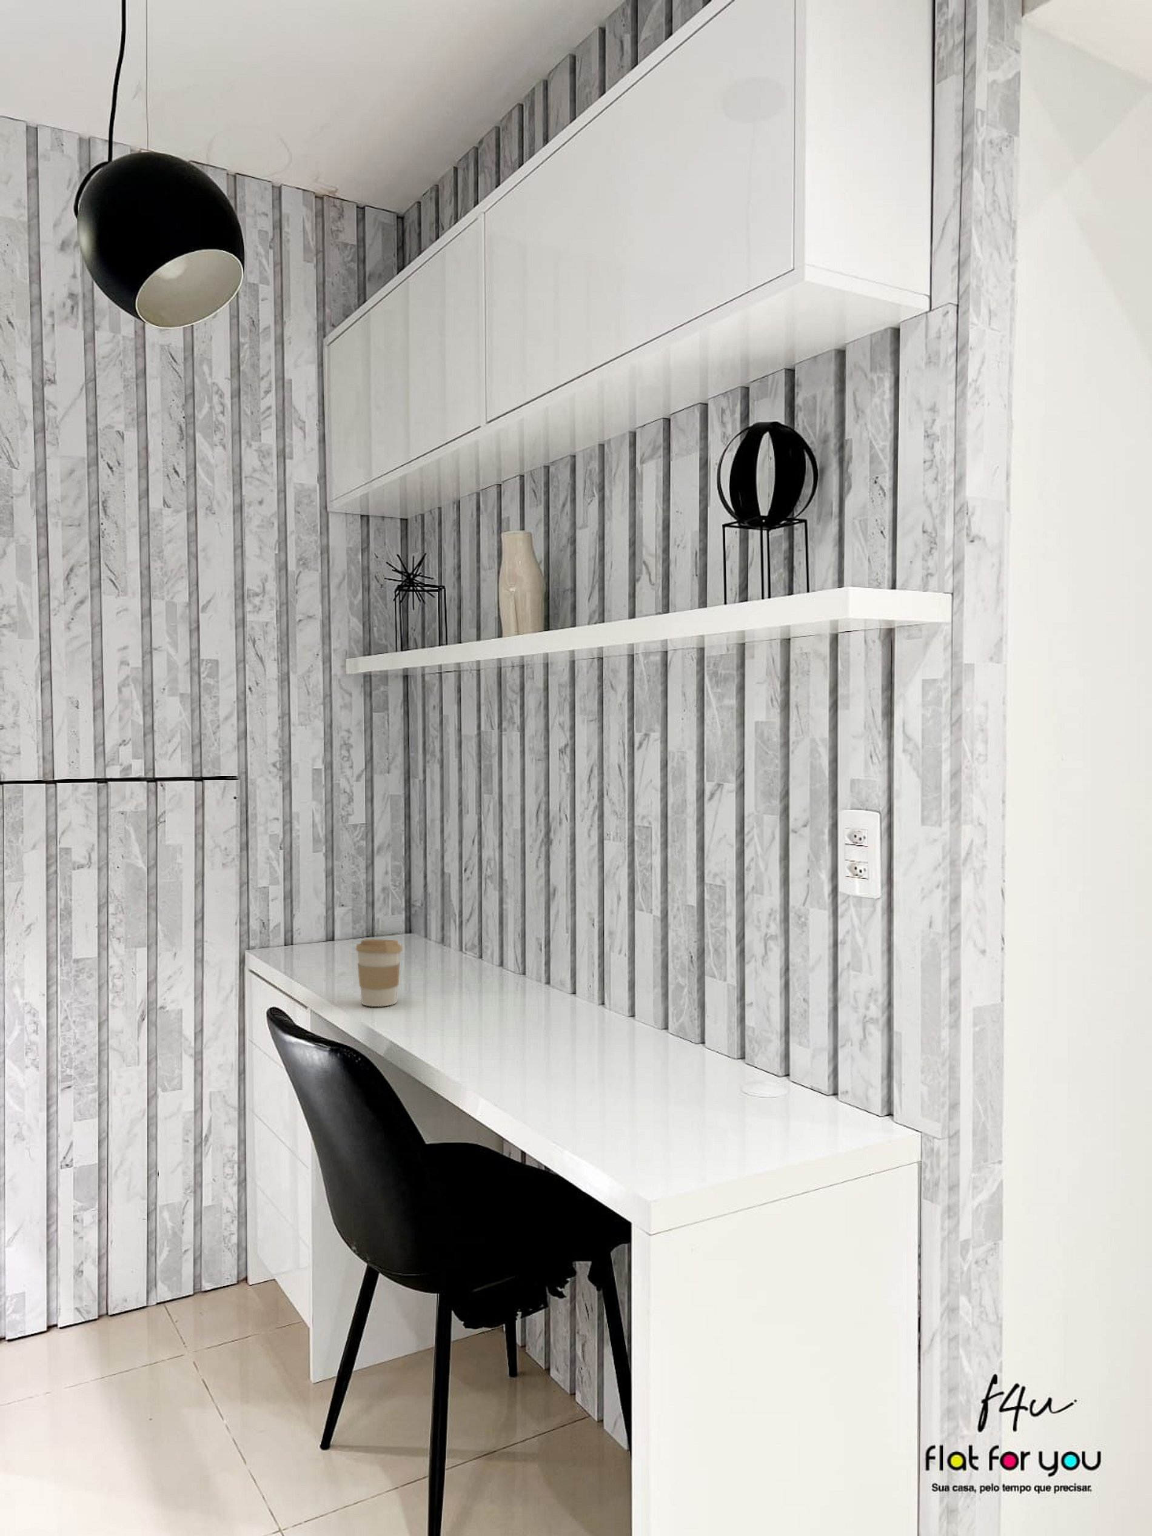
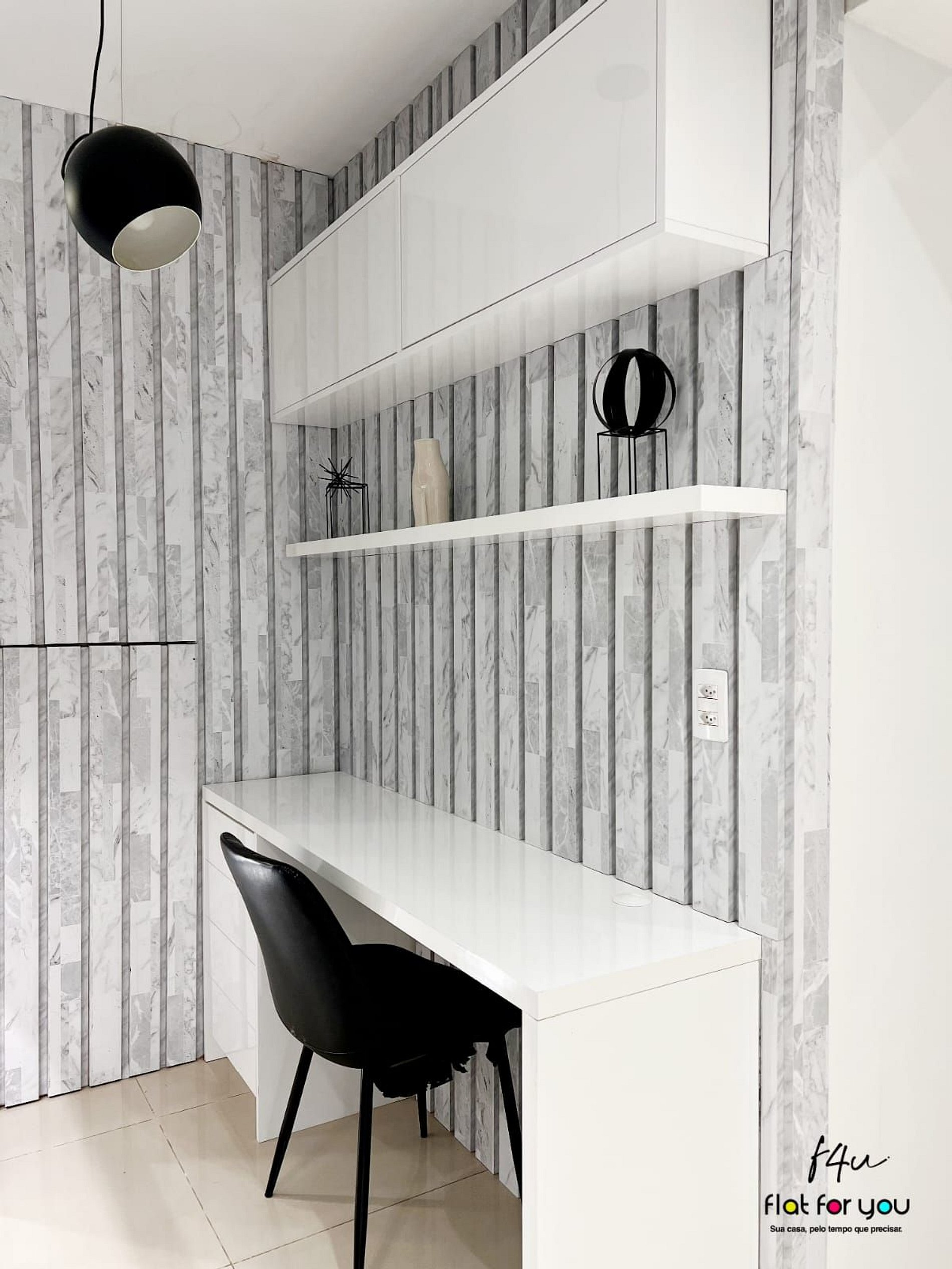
- coffee cup [356,939,403,1007]
